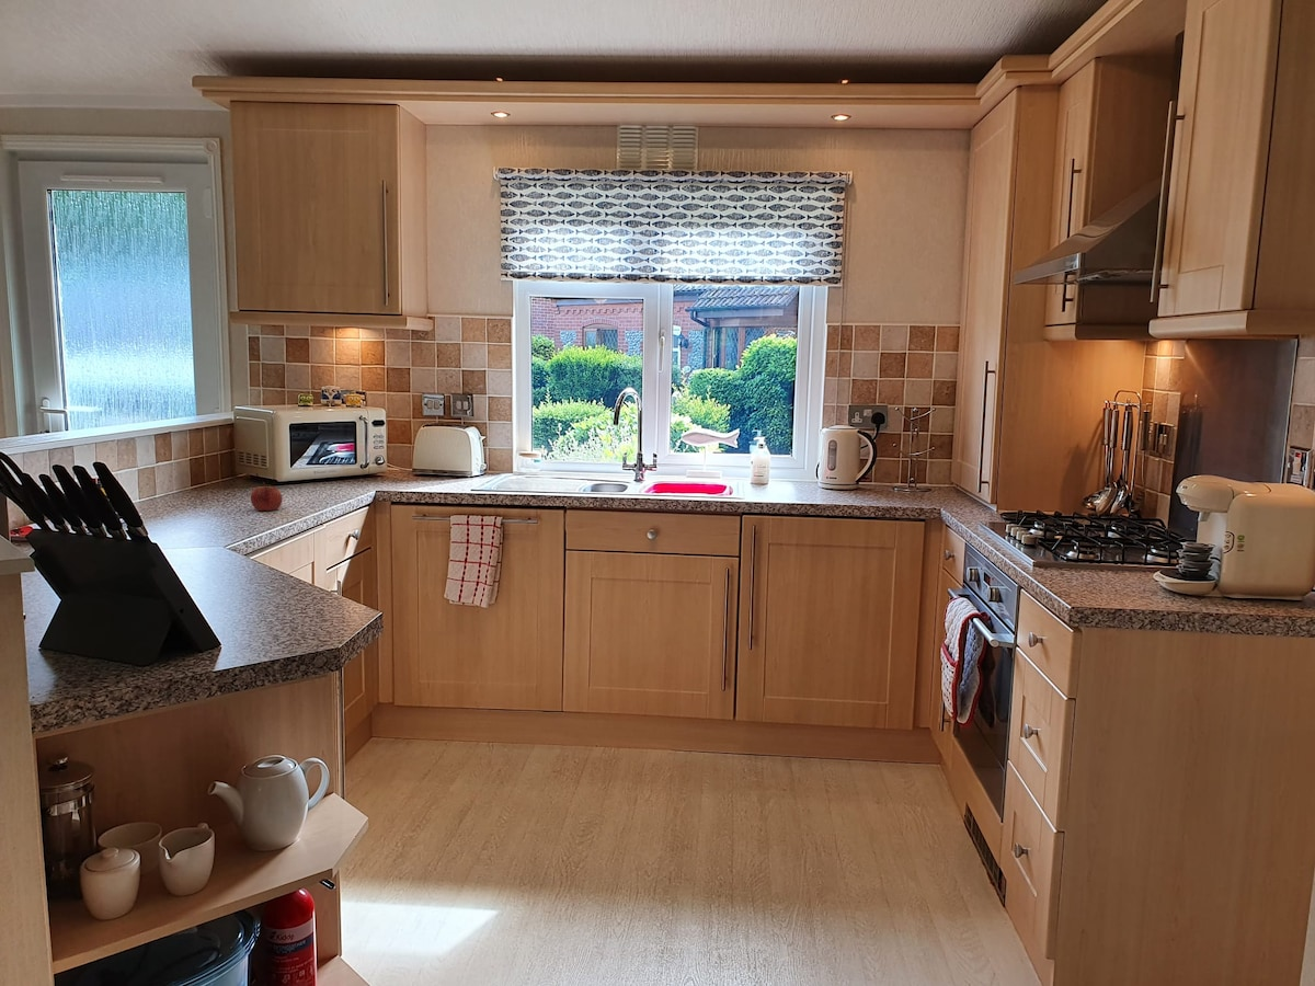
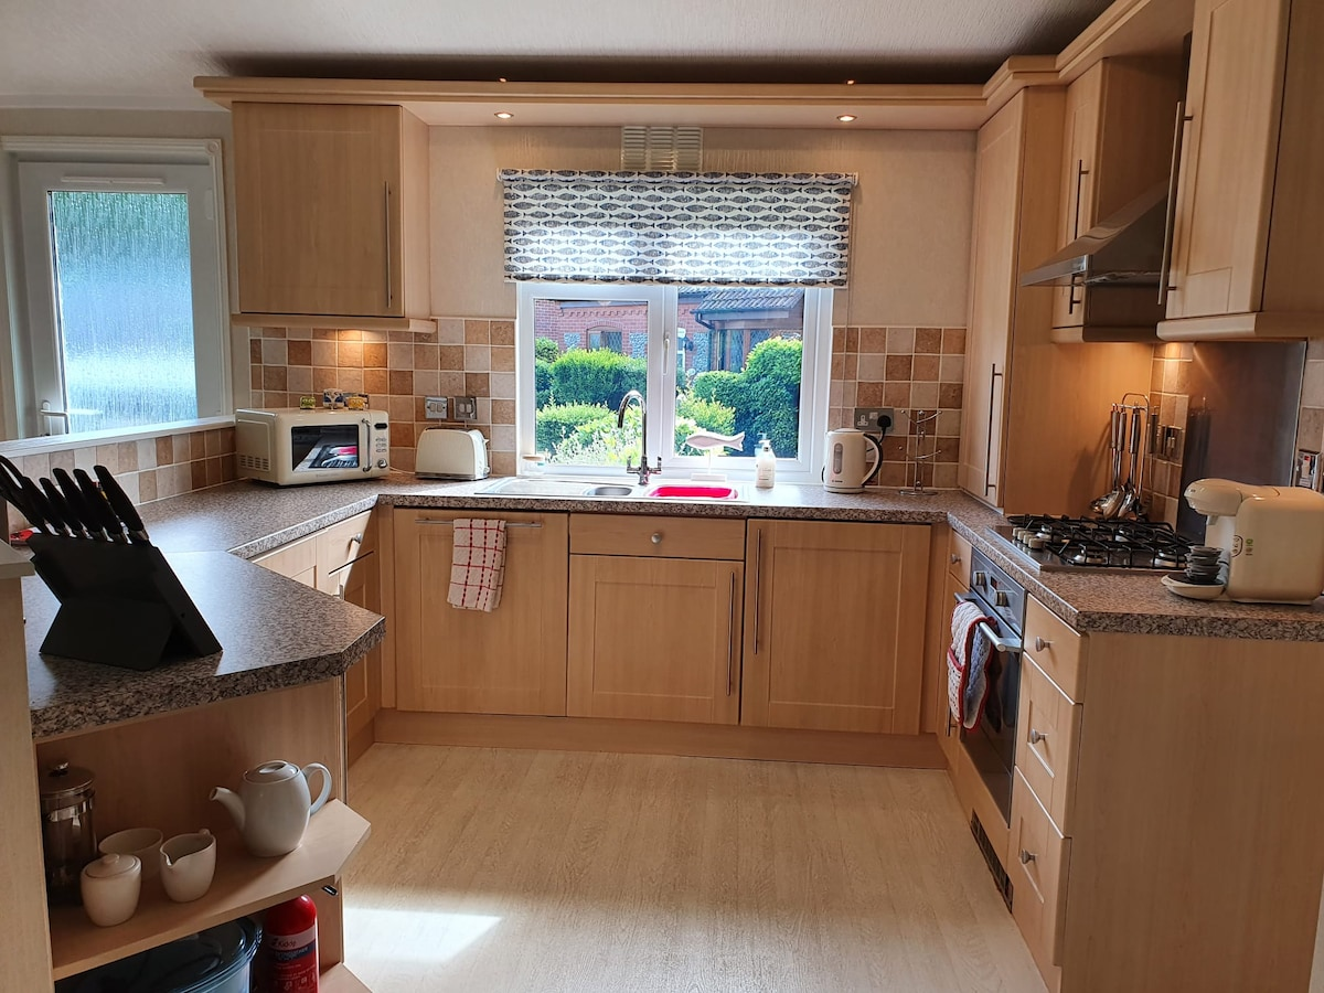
- apple [250,481,283,512]
